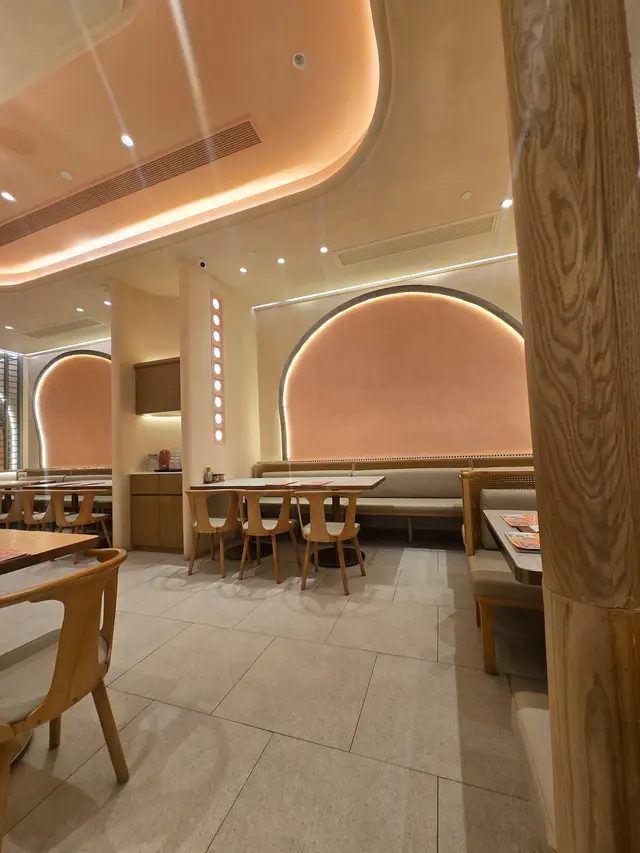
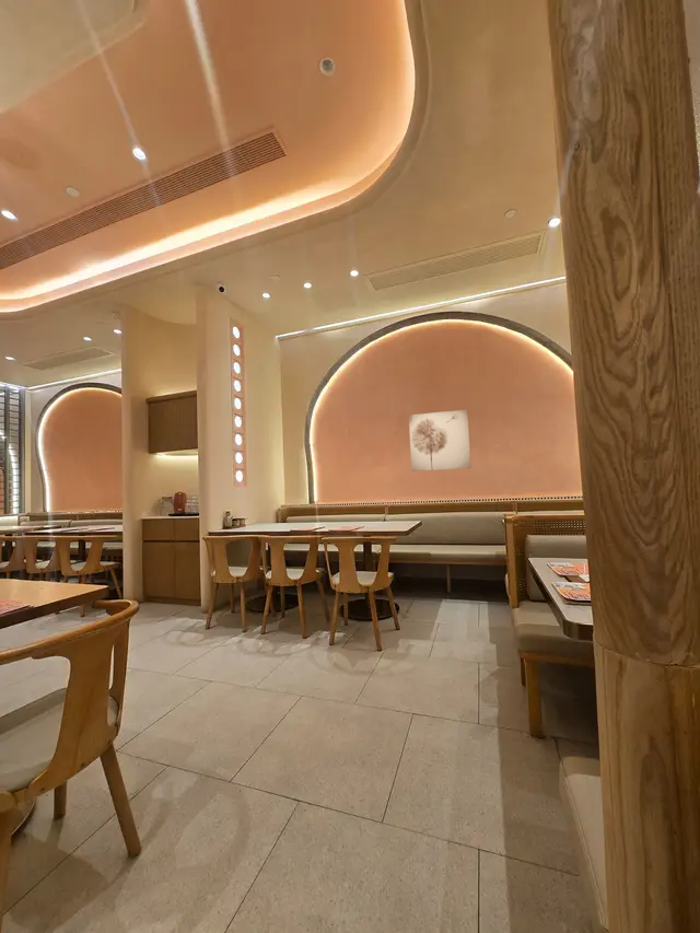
+ wall art [408,409,471,473]
